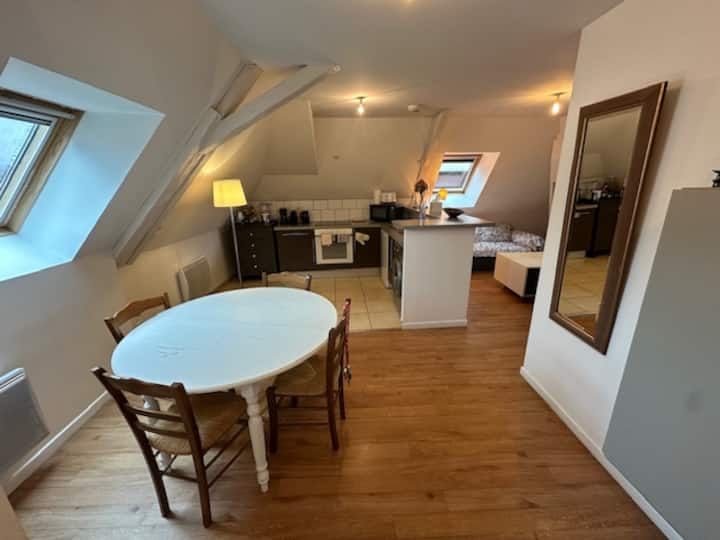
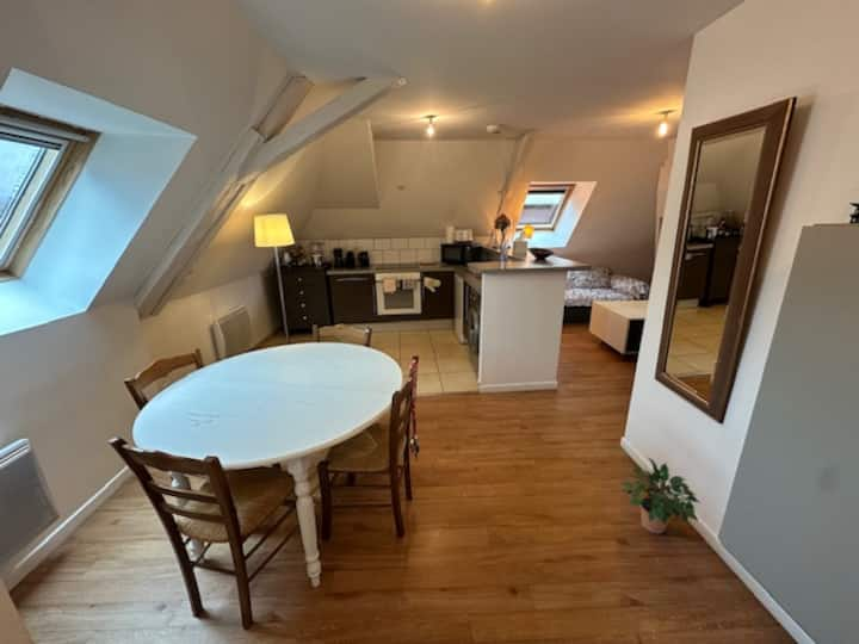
+ potted plant [620,456,702,534]
